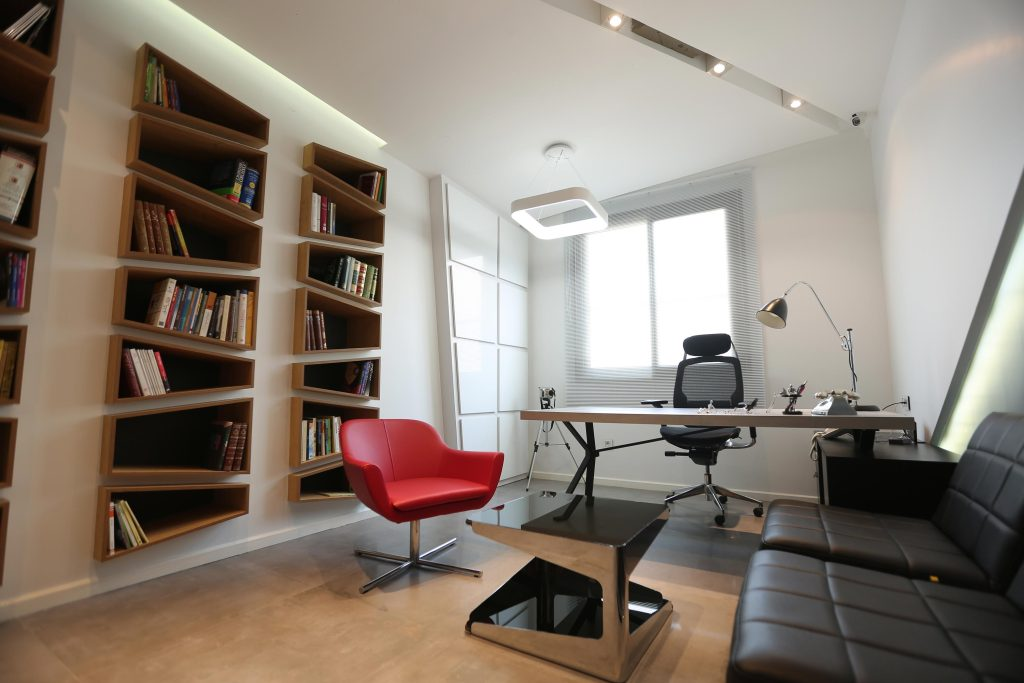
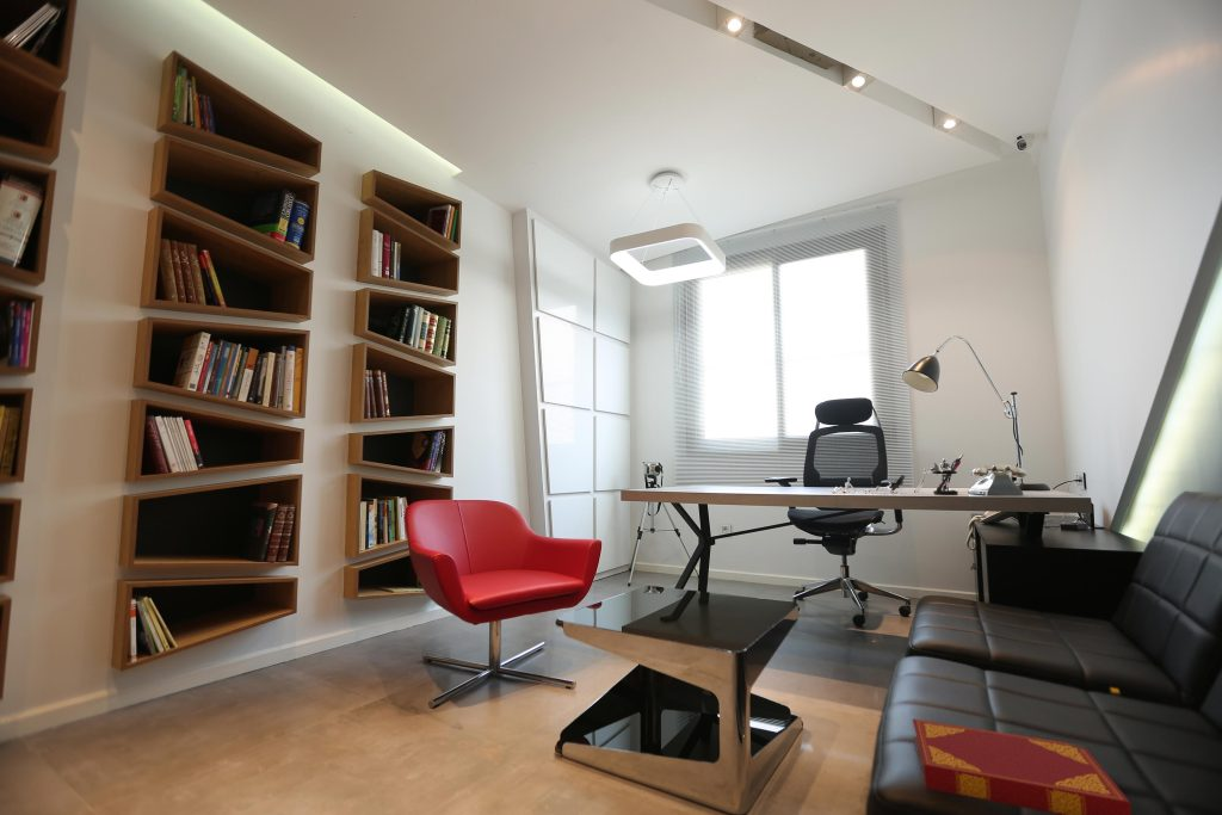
+ hardback book [912,717,1132,815]
